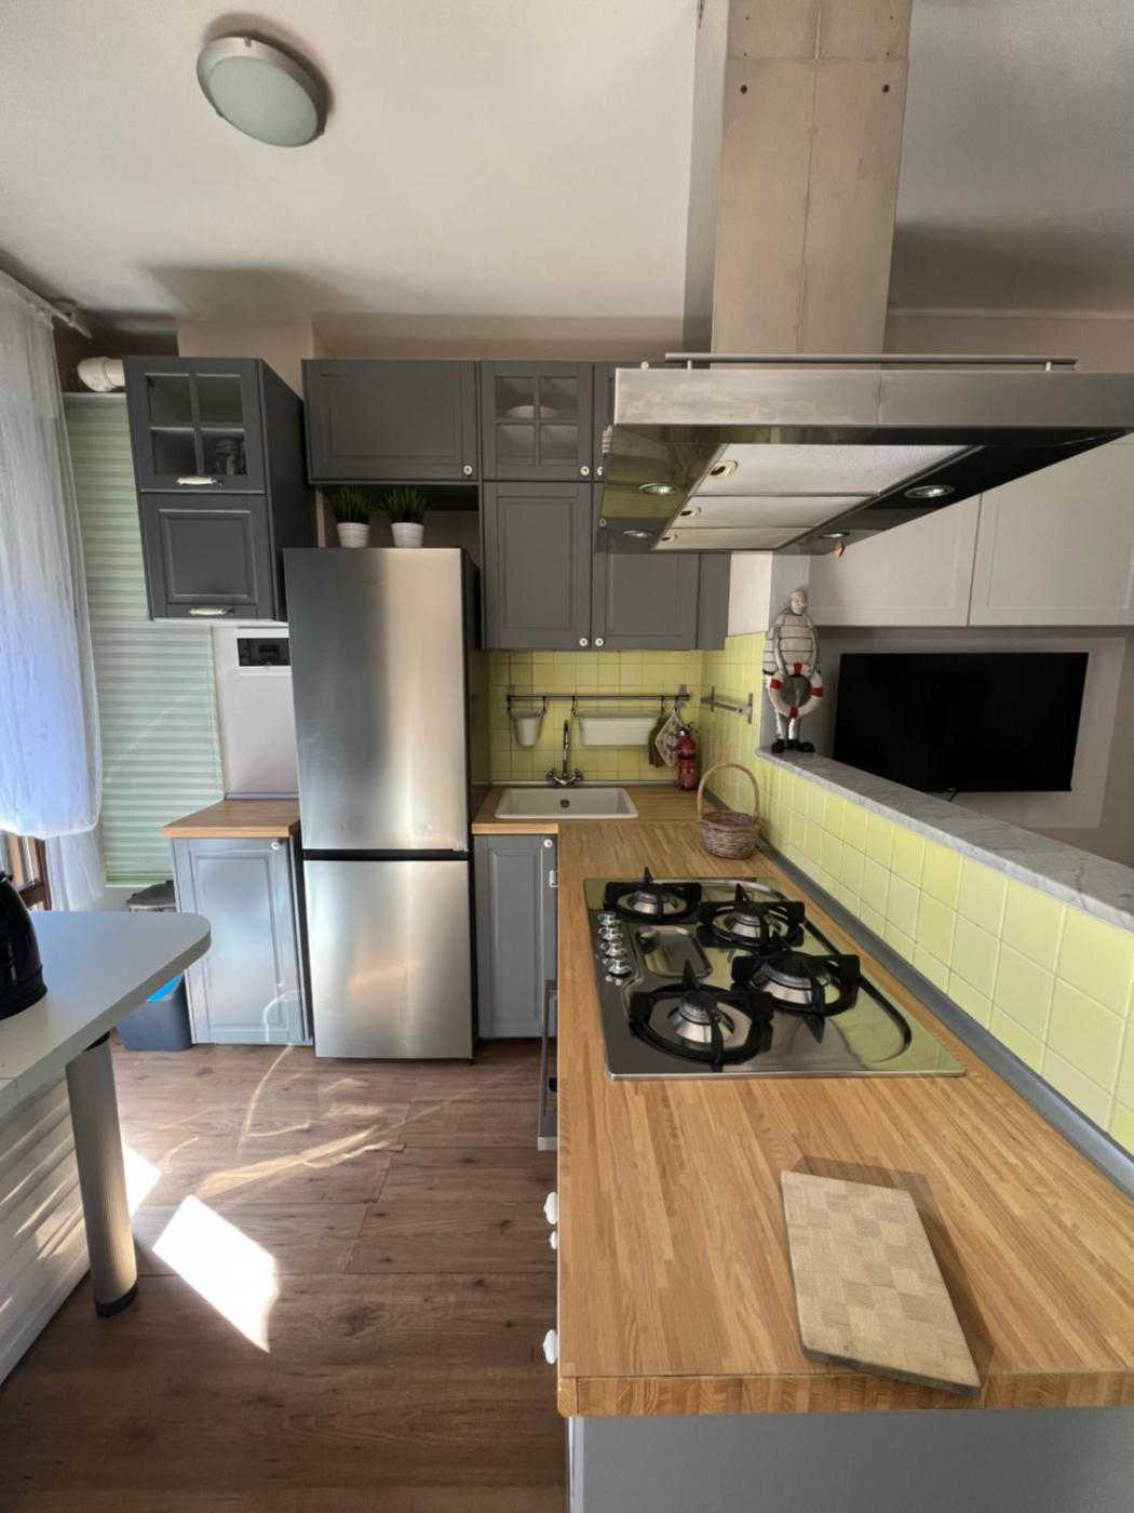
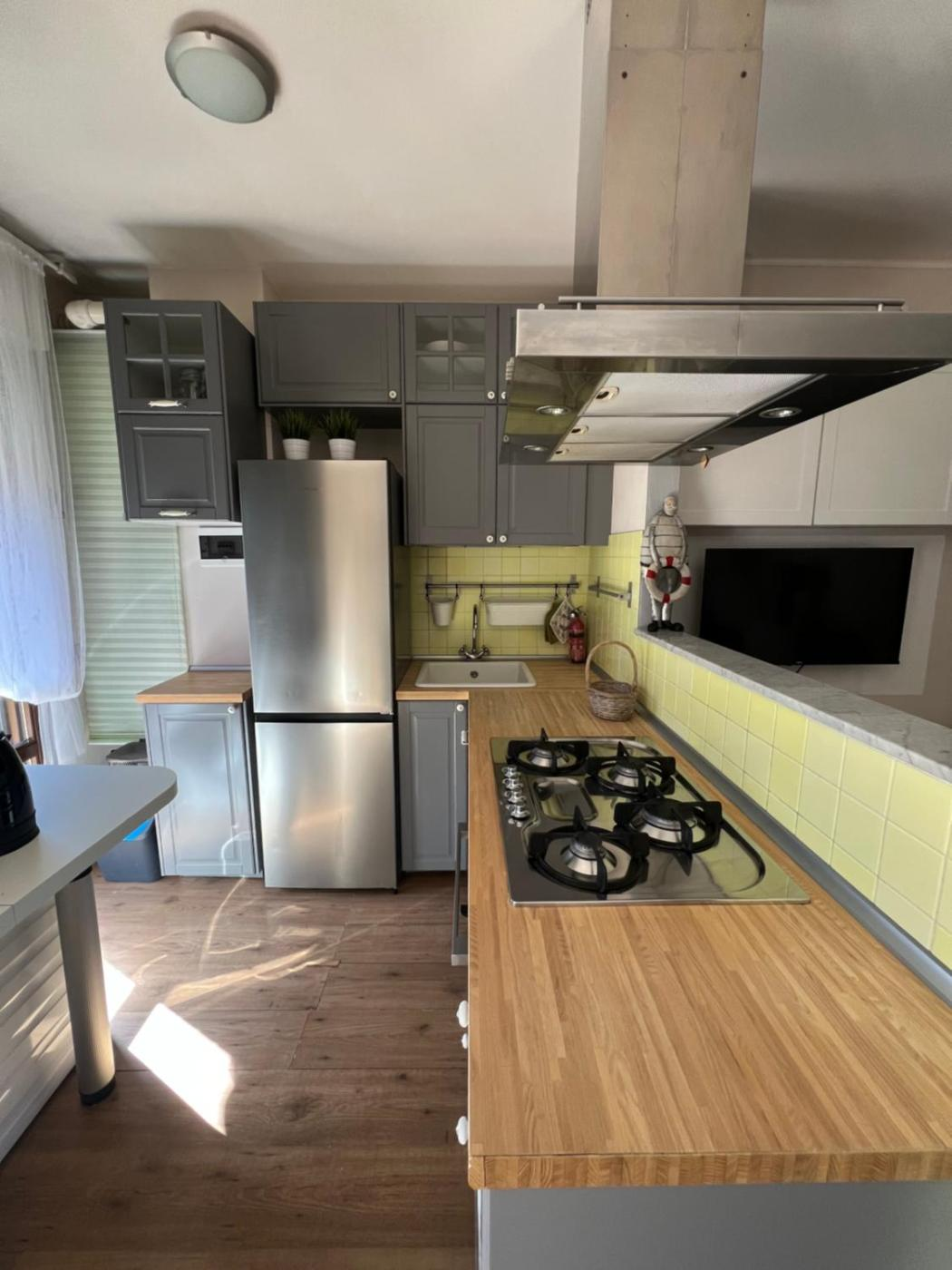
- cutting board [779,1170,983,1400]
